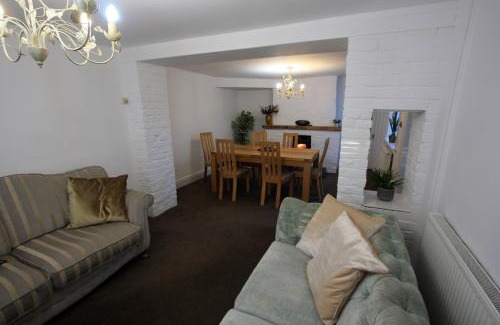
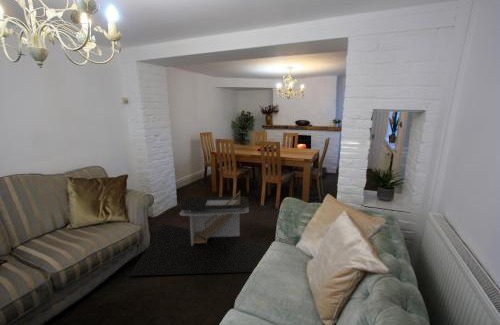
+ coffee table [128,190,271,277]
